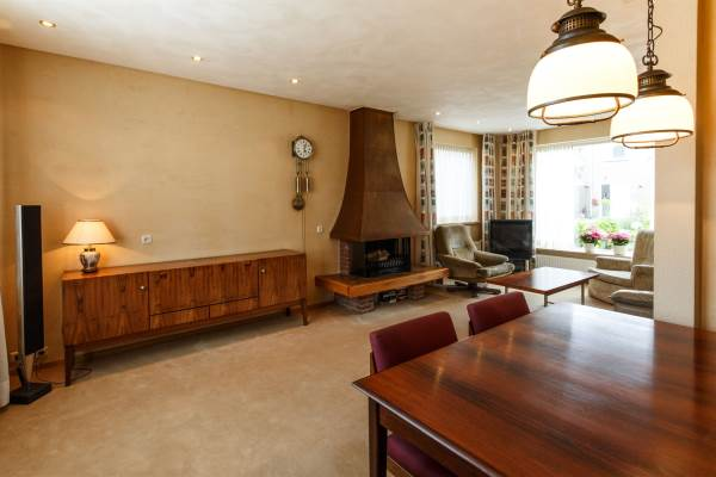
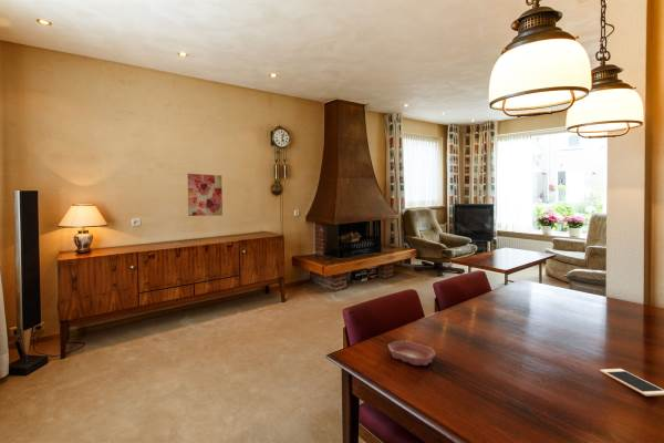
+ wall art [186,173,224,217]
+ cell phone [599,368,664,398]
+ bowl [387,340,437,367]
